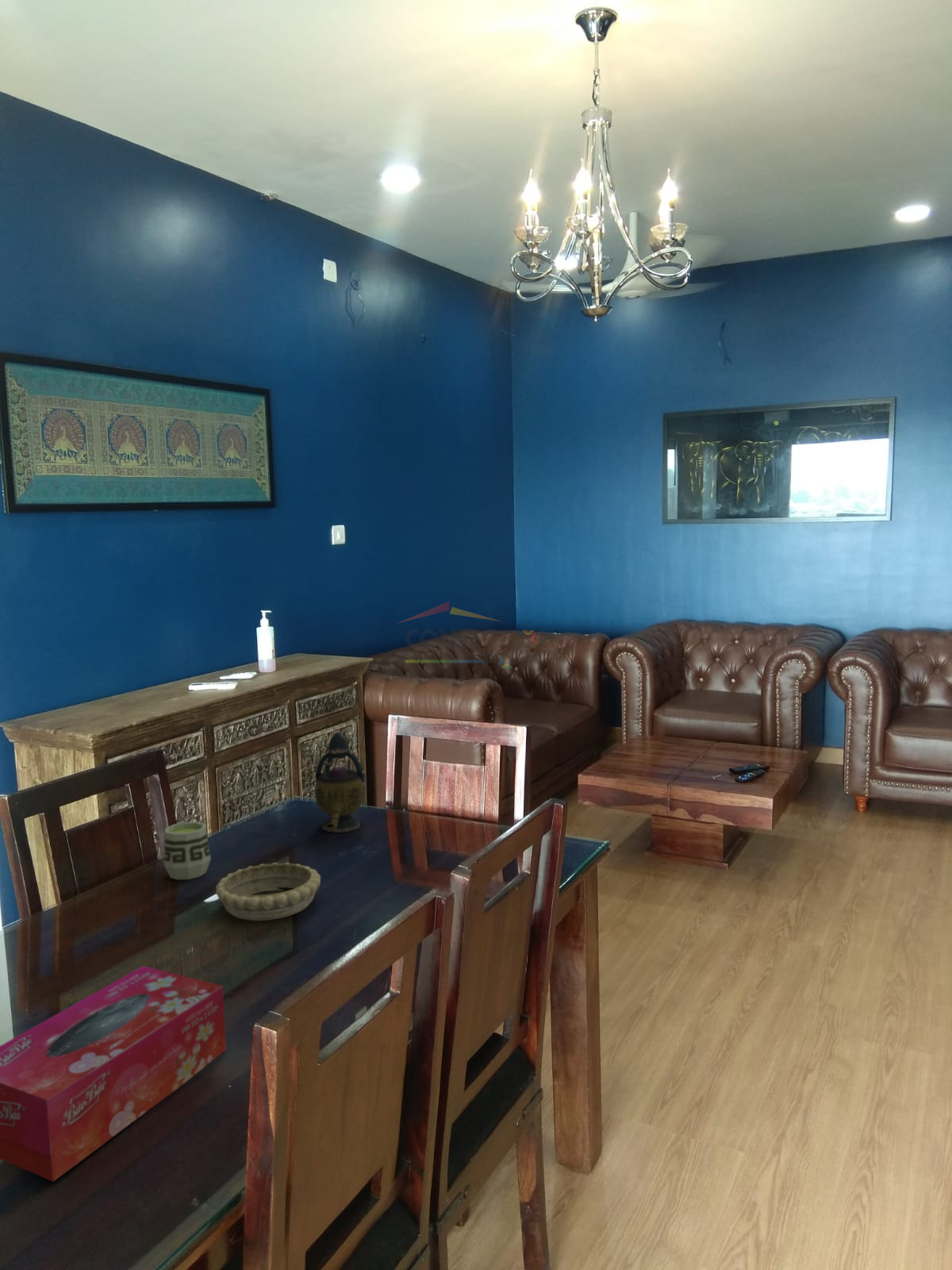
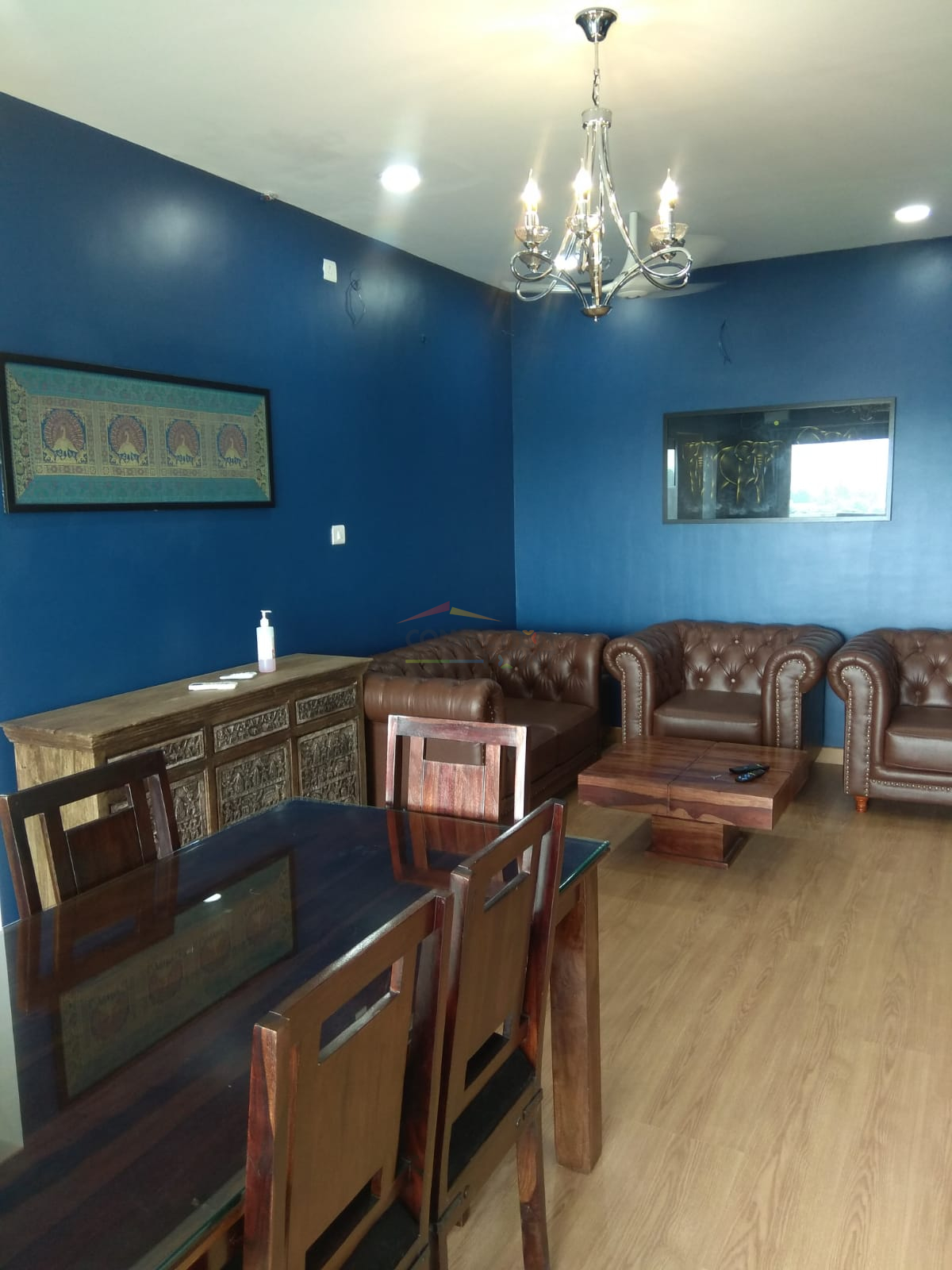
- teapot [314,729,366,833]
- tissue box [0,965,227,1182]
- cup [163,821,212,880]
- decorative bowl [215,862,321,922]
